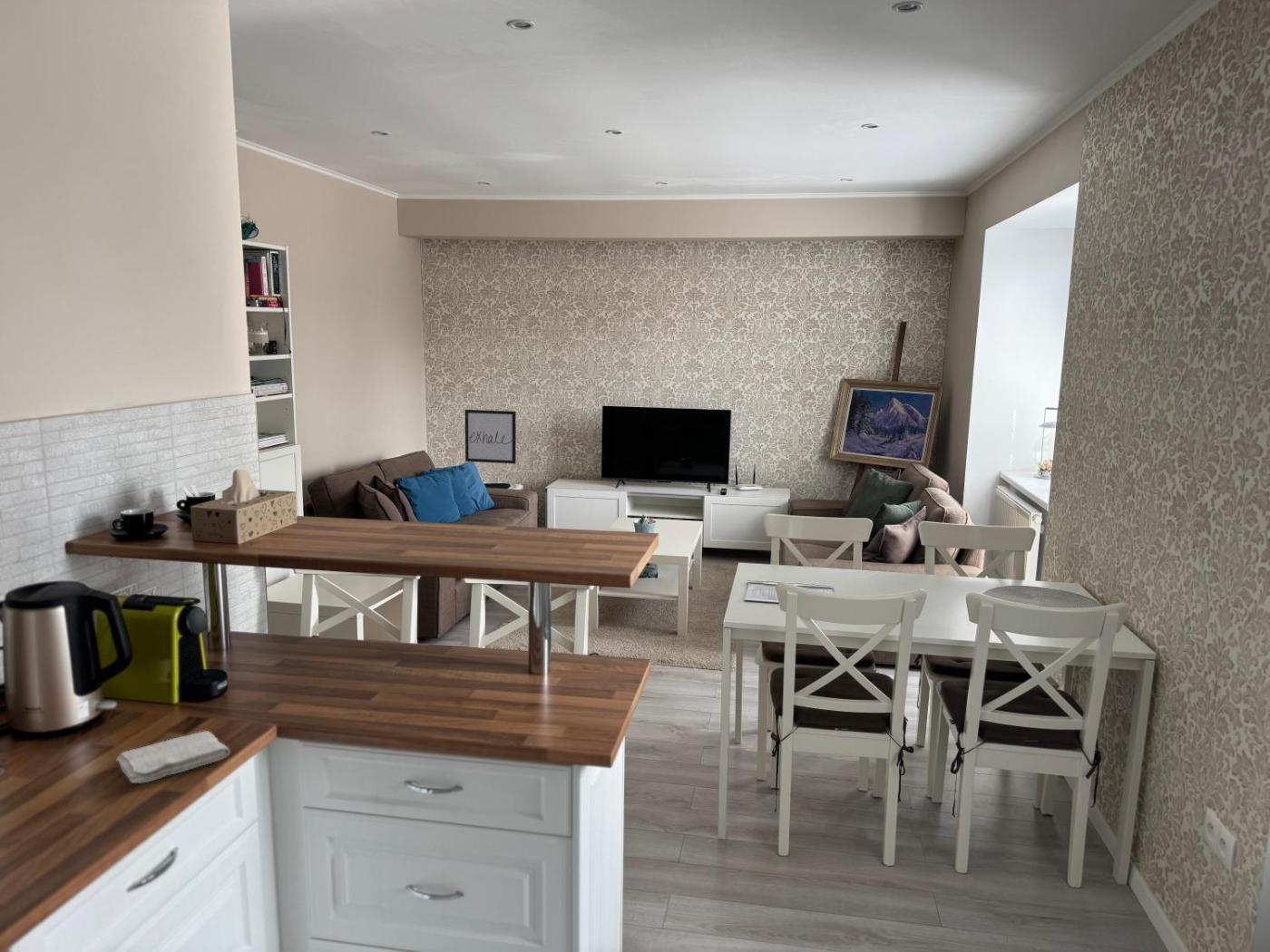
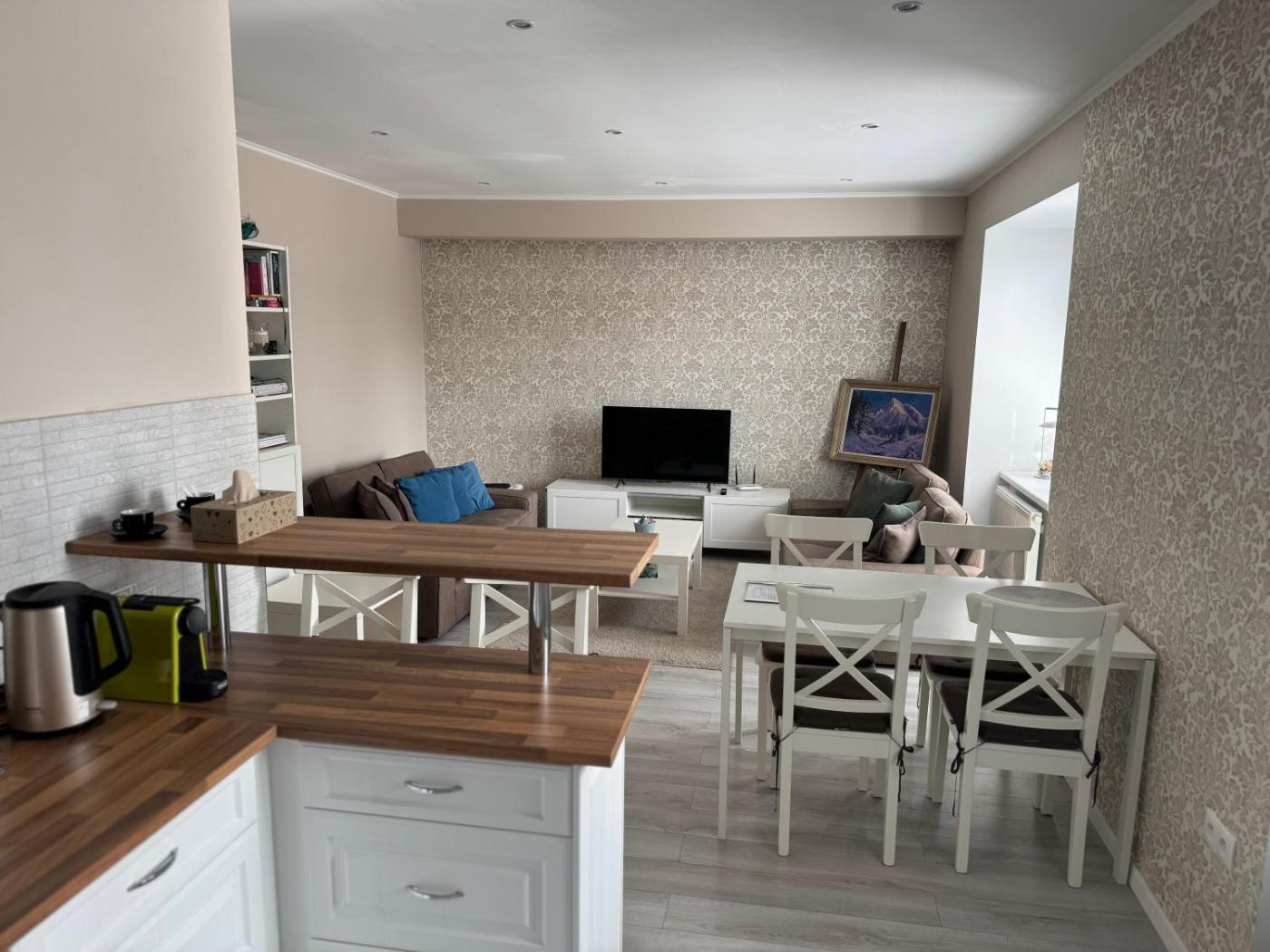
- wall art [464,409,517,464]
- washcloth [115,730,231,784]
